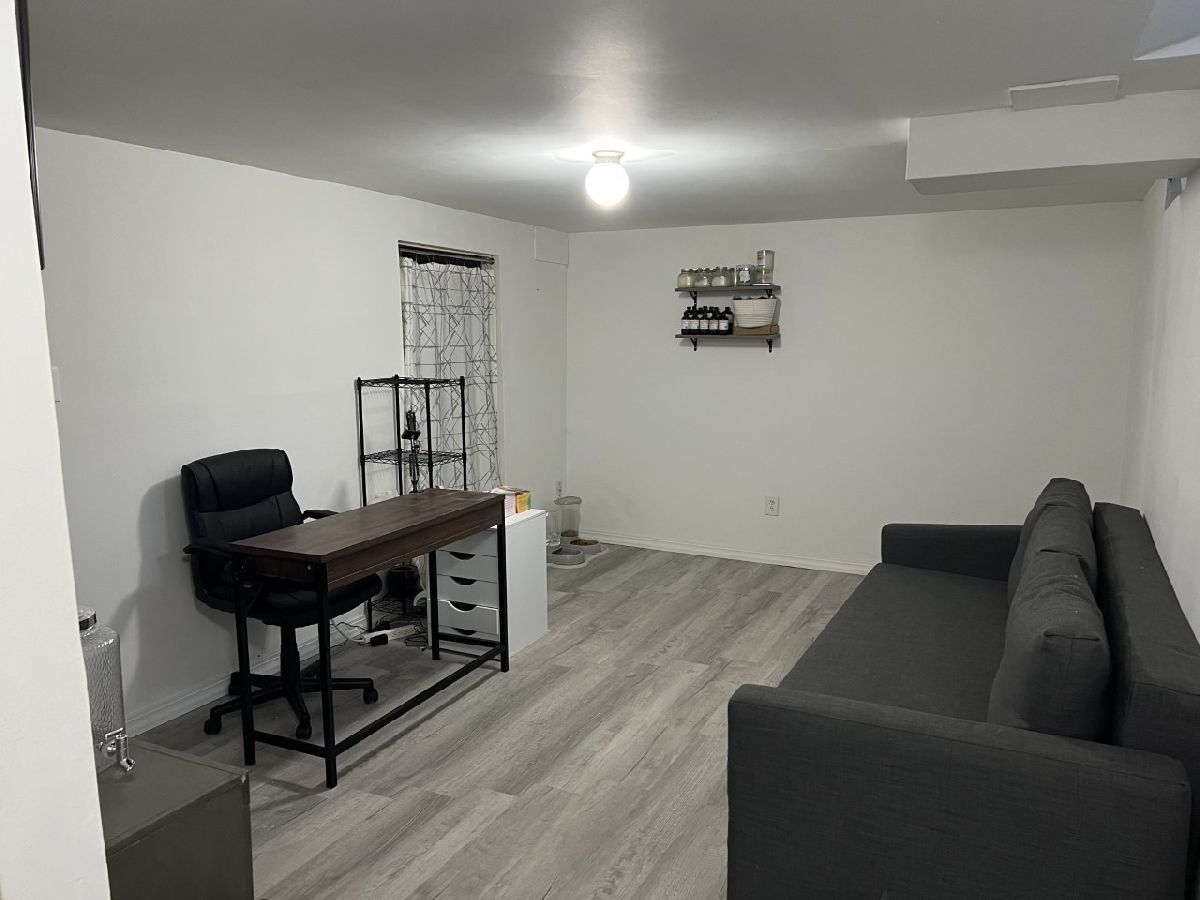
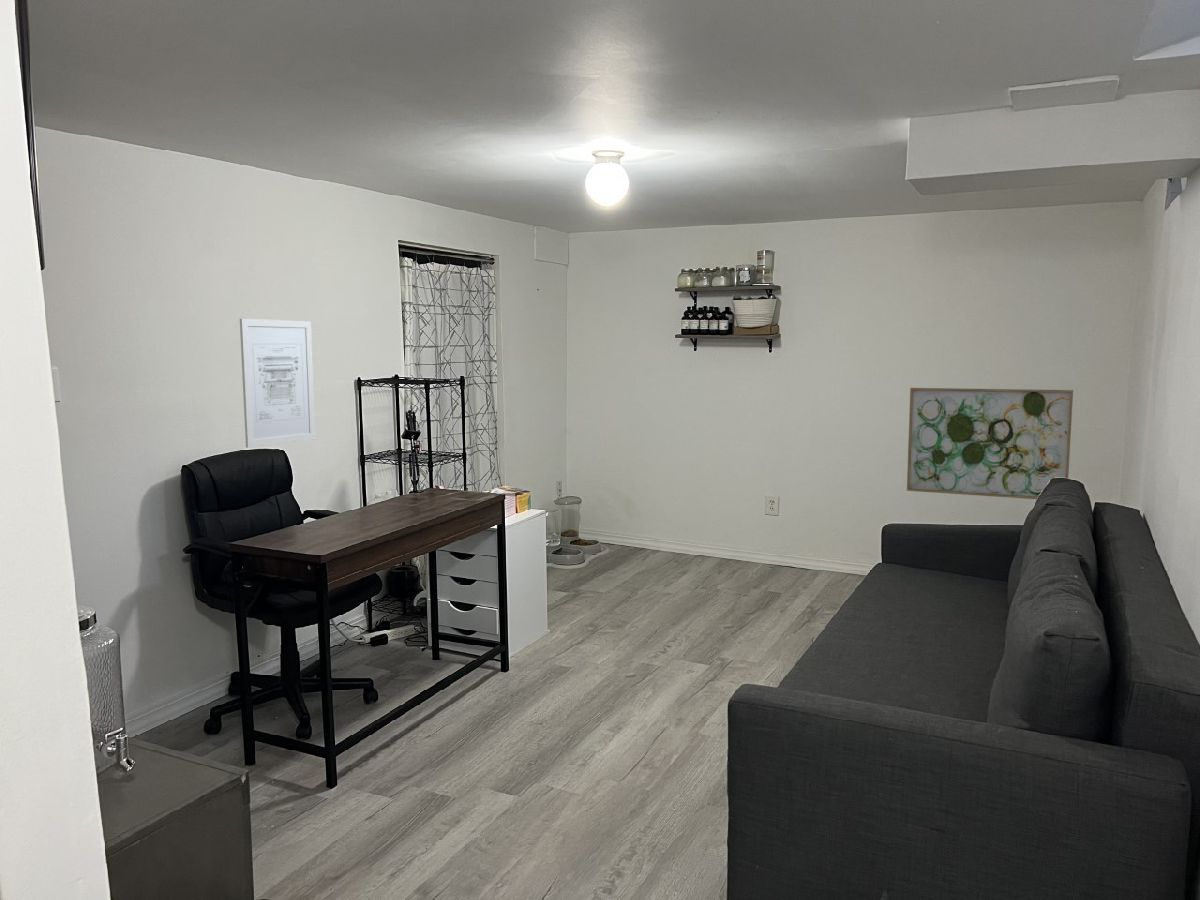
+ wall art [906,387,1074,500]
+ wall art [239,318,317,449]
